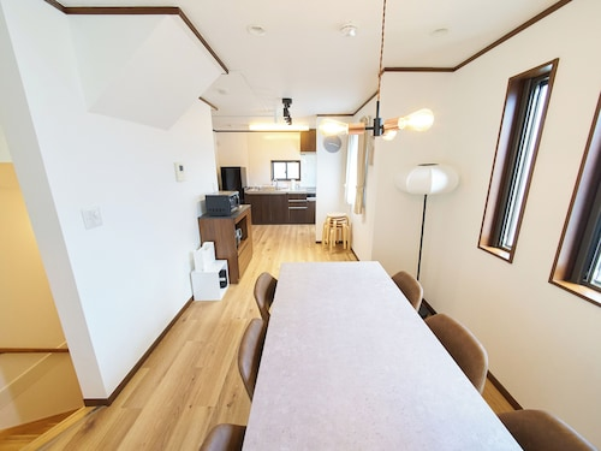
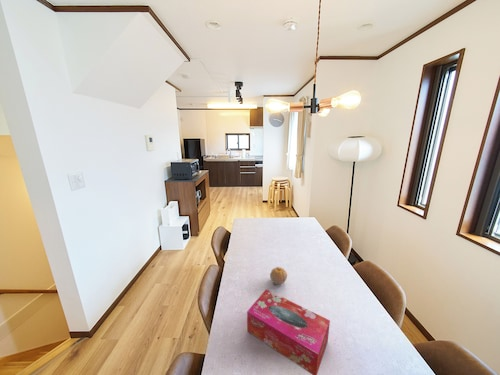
+ fruit [269,266,288,285]
+ tissue box [246,289,331,375]
